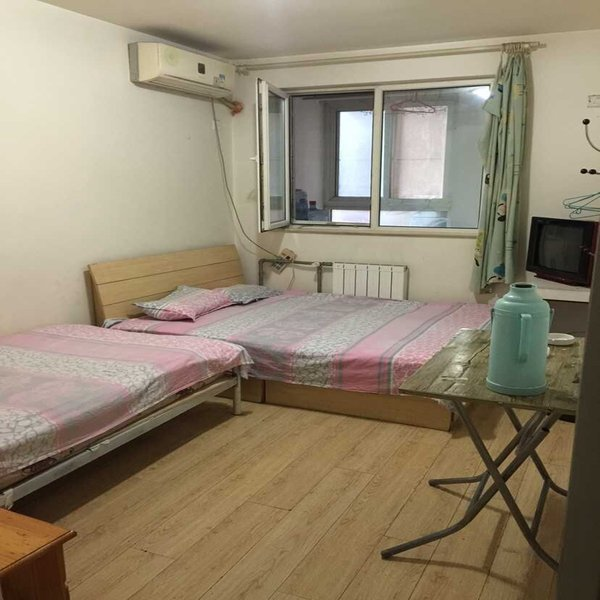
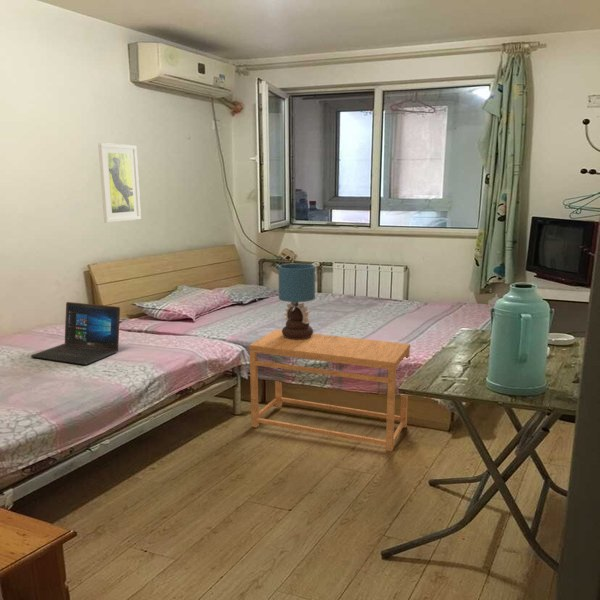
+ laptop [30,301,121,366]
+ side table [248,329,411,452]
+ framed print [97,142,142,224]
+ table lamp [277,263,316,339]
